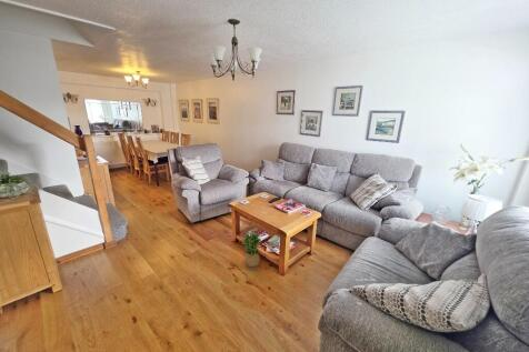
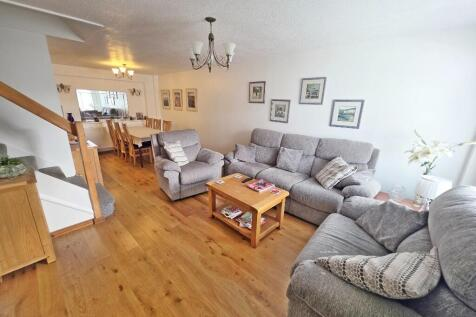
- potted plant [241,232,262,271]
